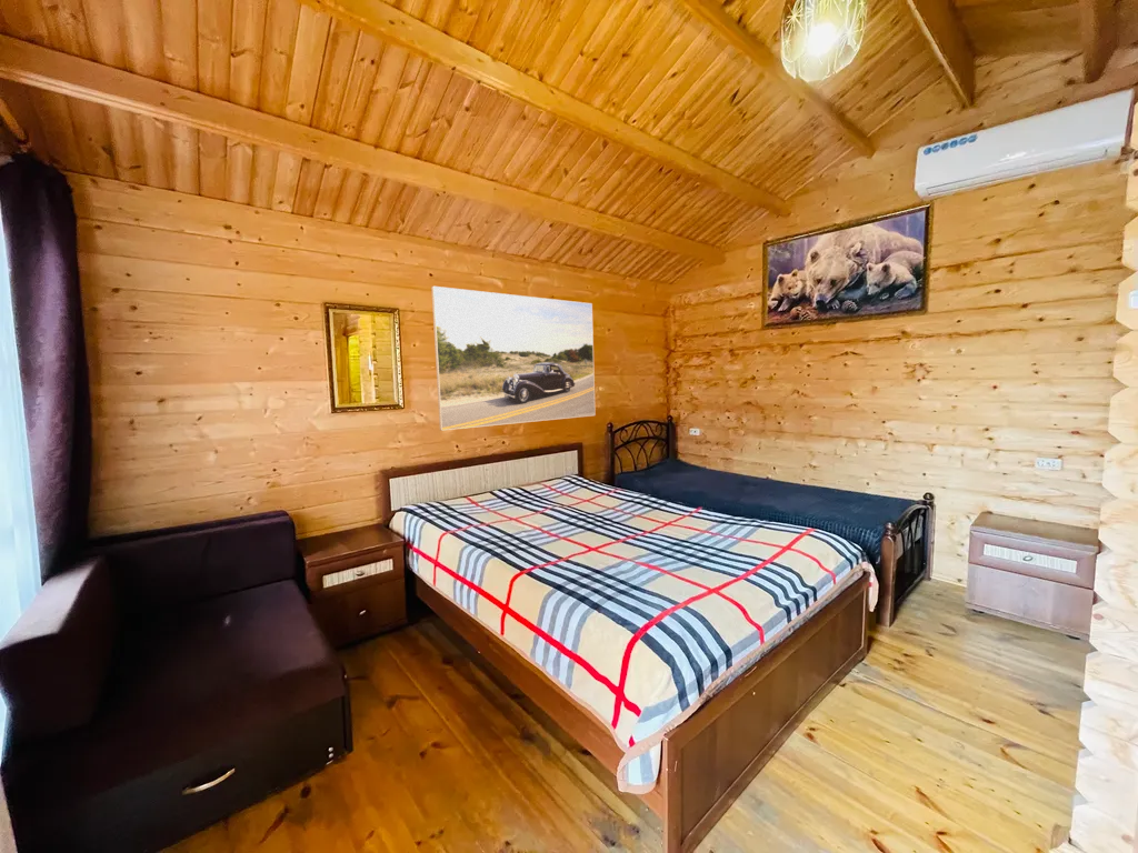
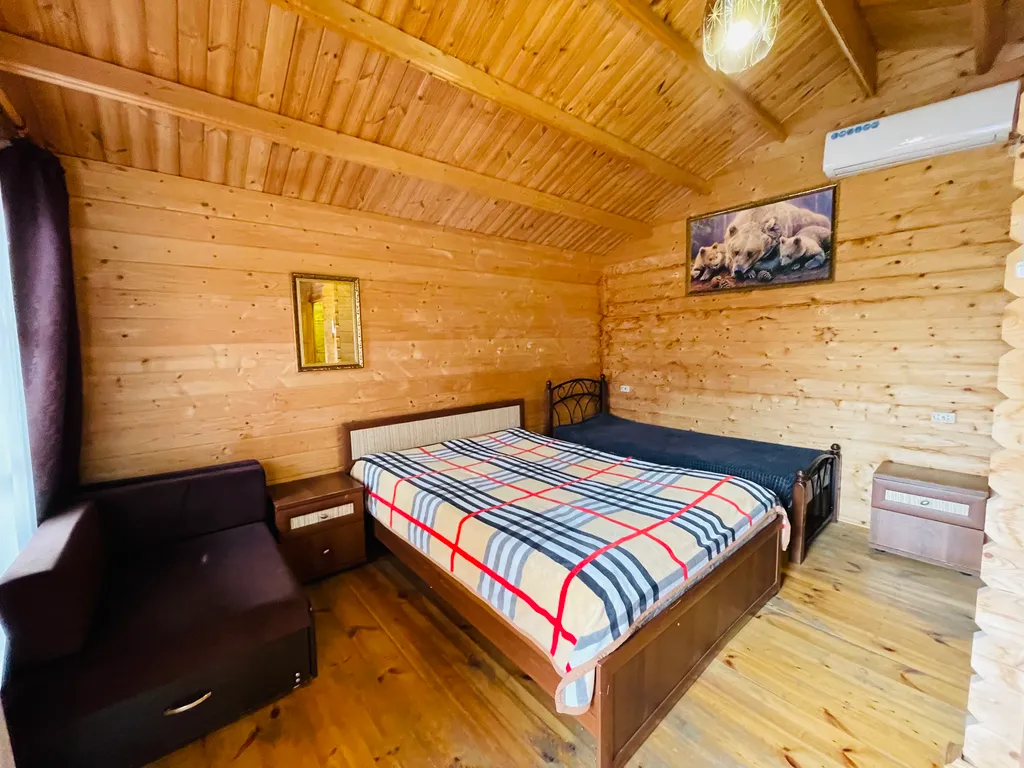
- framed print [430,285,597,431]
